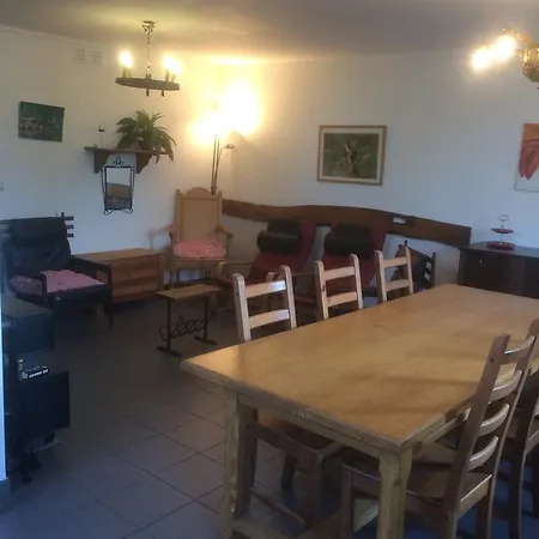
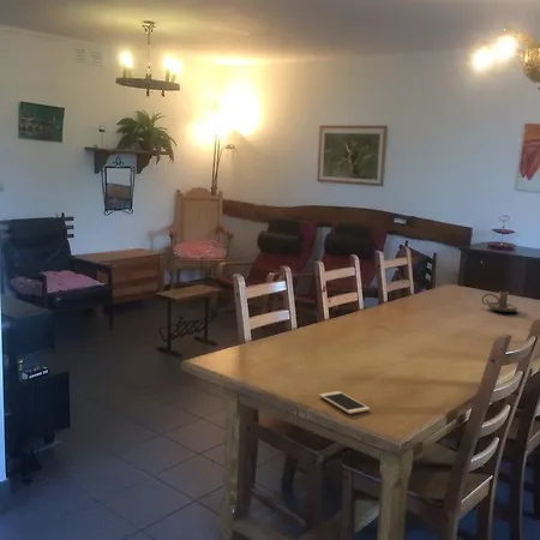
+ cell phone [318,390,371,415]
+ candle holder [480,290,520,313]
